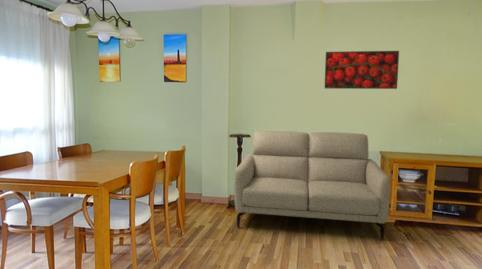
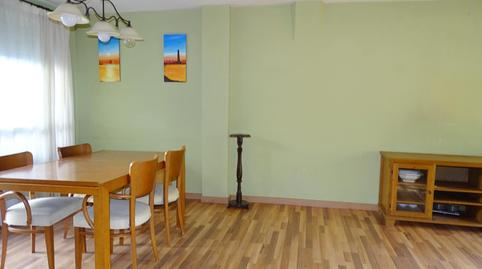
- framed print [324,50,400,90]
- sofa [233,130,391,241]
